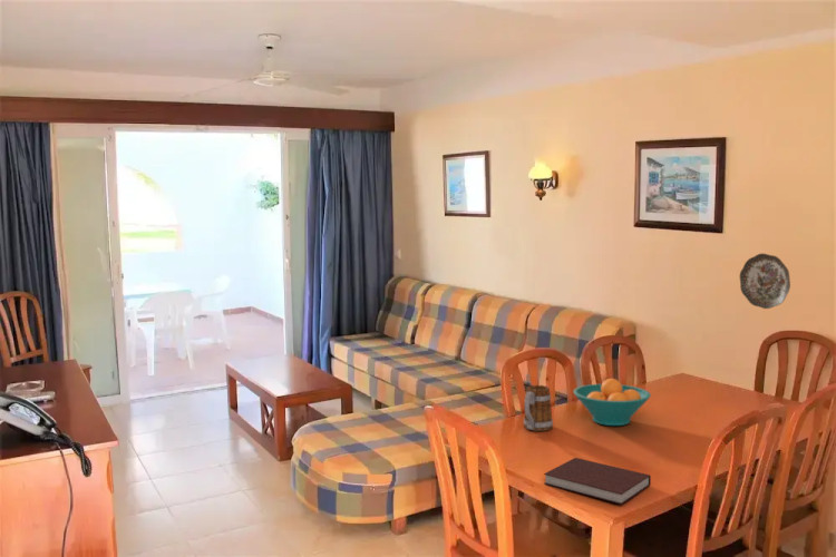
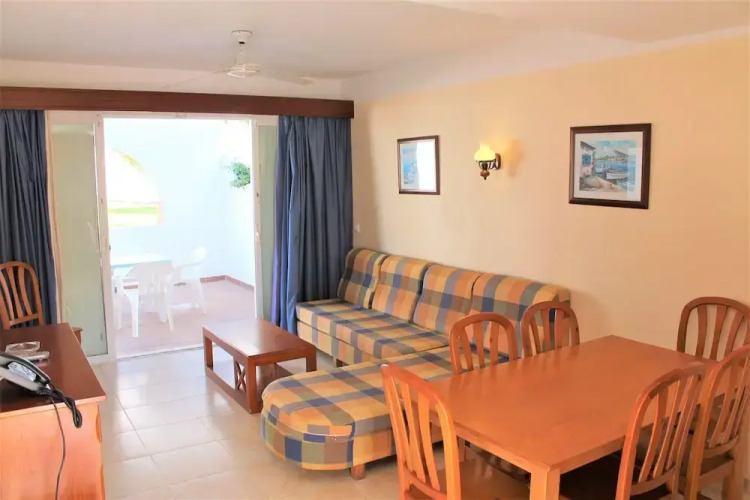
- fruit bowl [572,378,652,427]
- mug [523,384,554,432]
- notebook [543,457,652,506]
- decorative plate [739,253,791,310]
